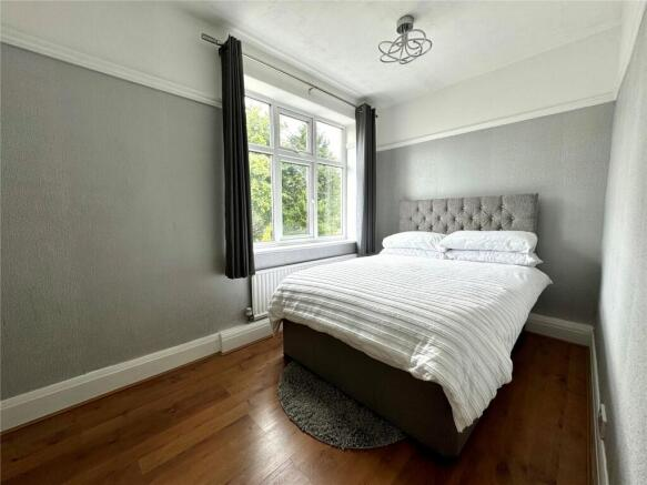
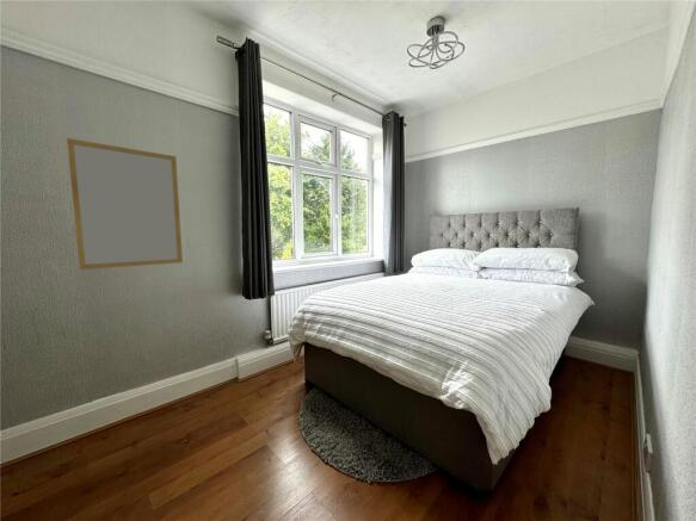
+ home mirror [66,137,184,271]
